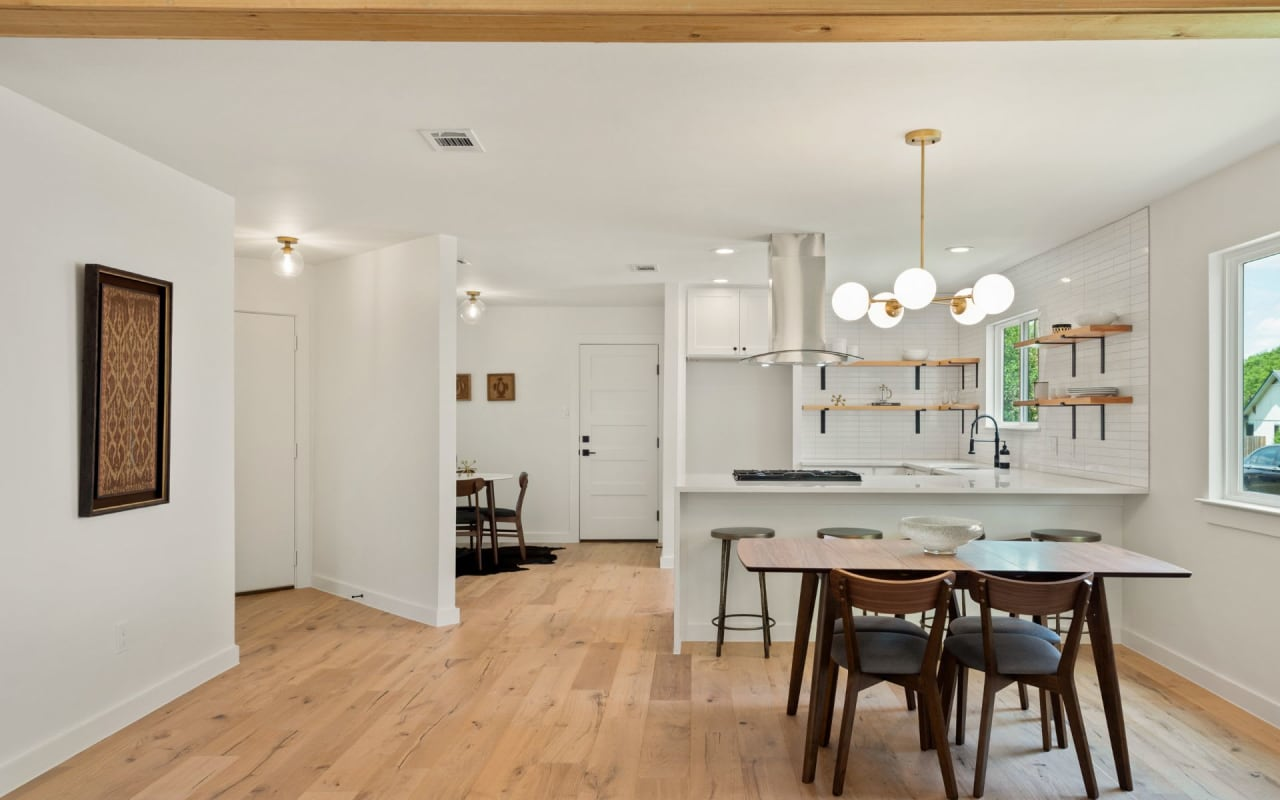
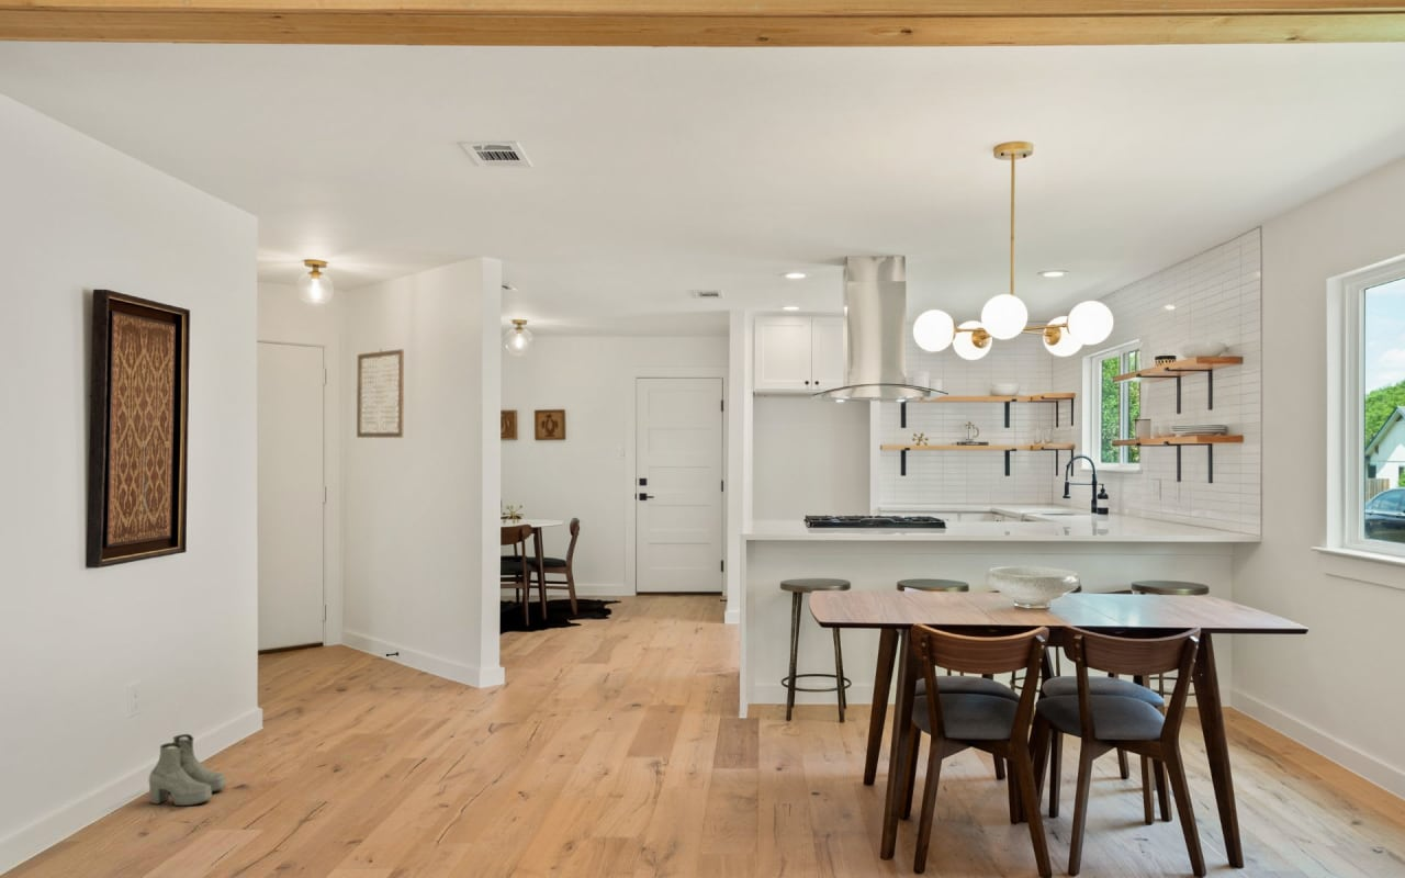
+ wall art [356,348,405,439]
+ boots [148,733,227,807]
